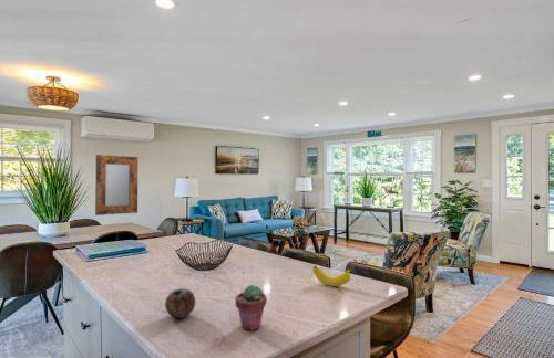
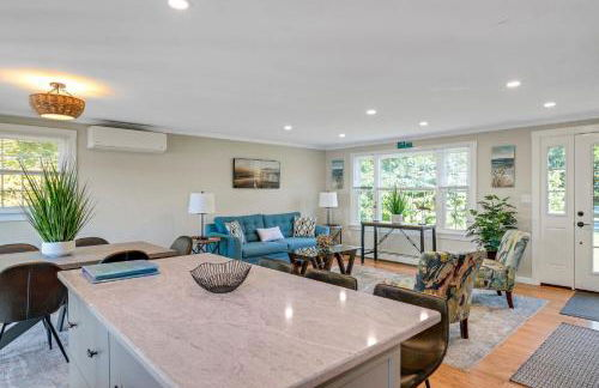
- apple [164,287,196,319]
- home mirror [94,154,140,217]
- potted succulent [234,284,268,331]
- banana [311,264,356,287]
